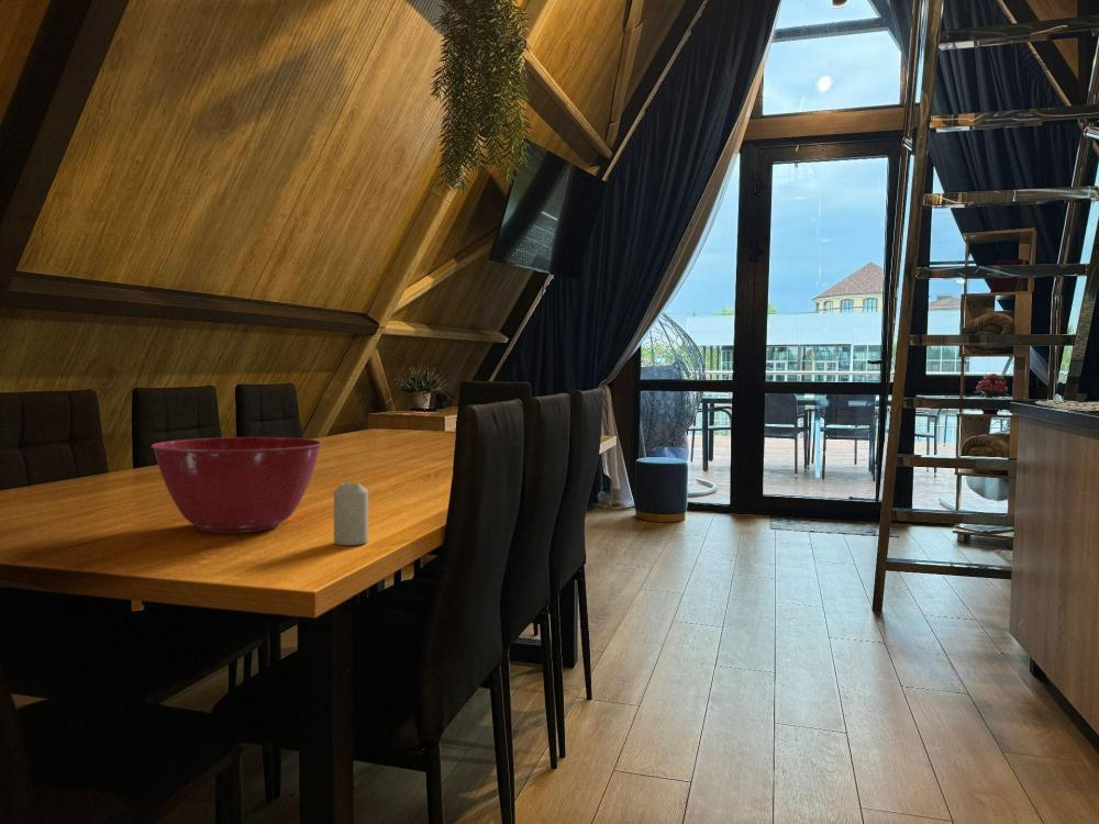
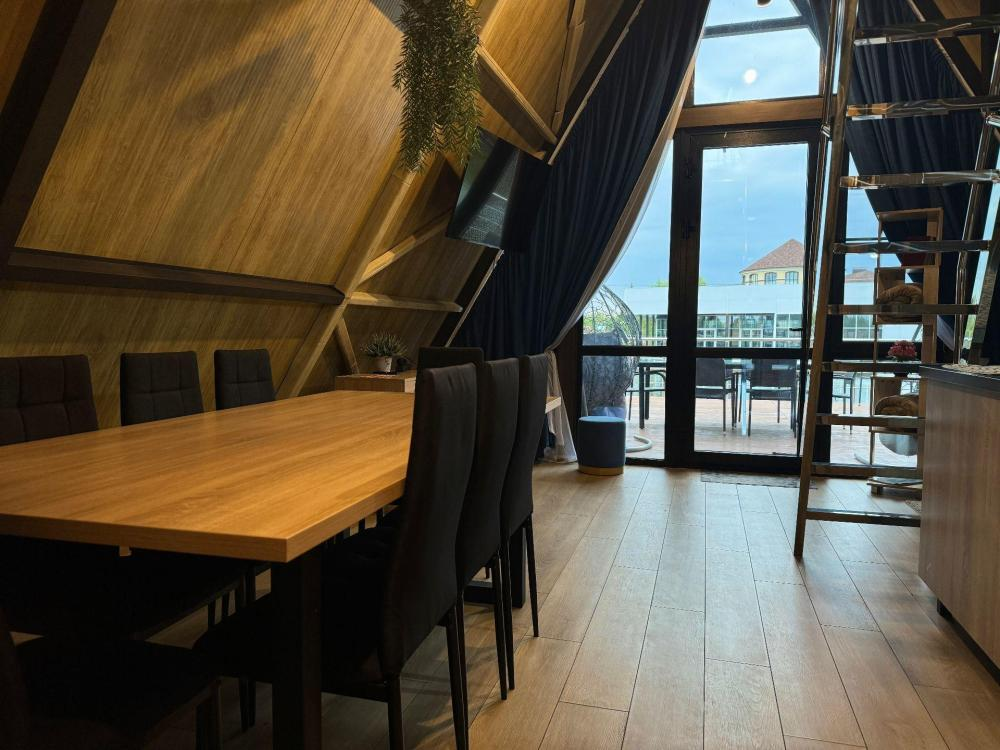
- candle [333,481,369,546]
- mixing bowl [151,436,323,534]
